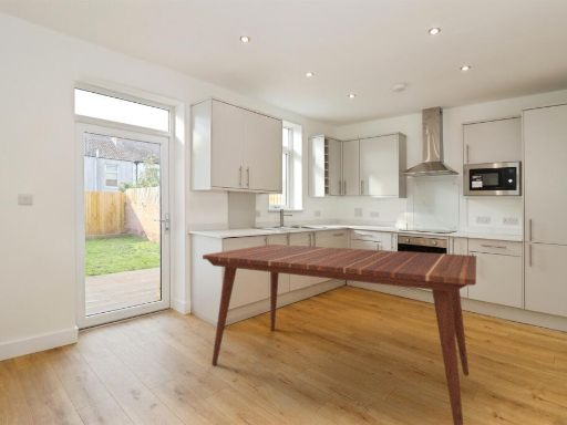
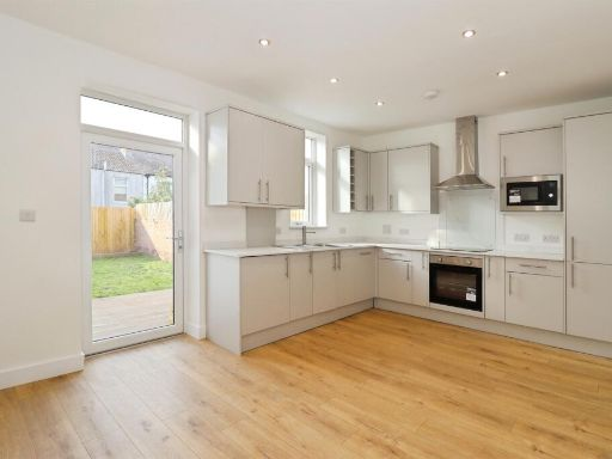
- dining table [202,243,477,425]
